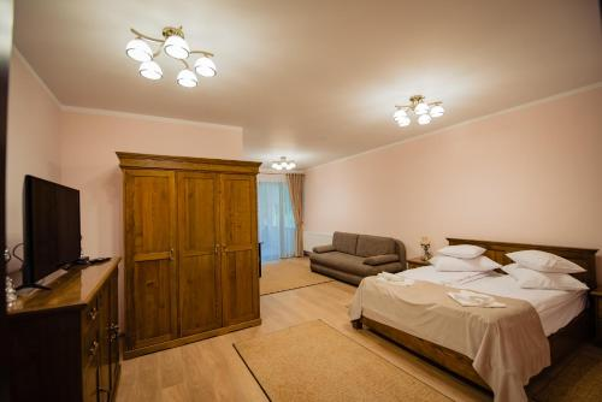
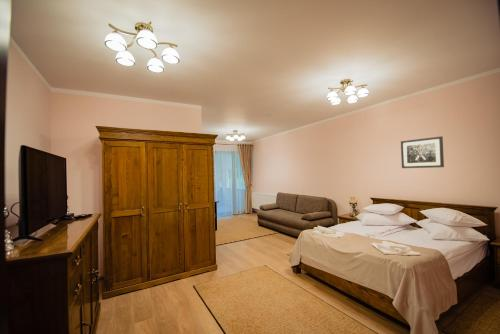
+ wall art [400,135,445,169]
